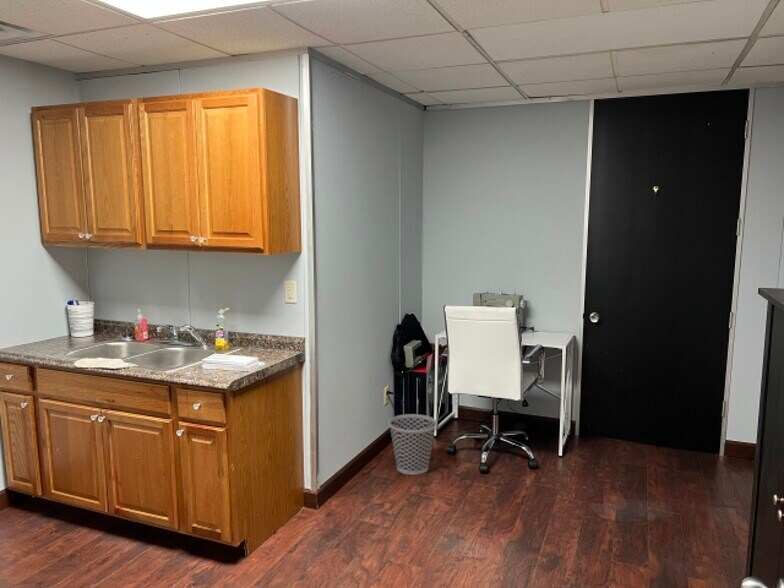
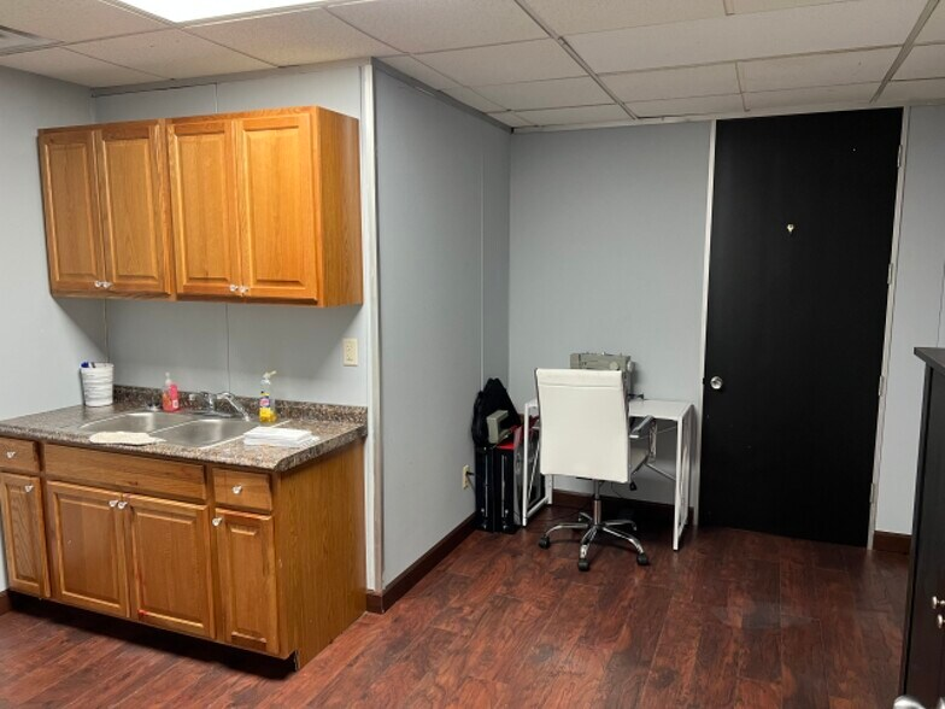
- wastebasket [387,413,438,476]
